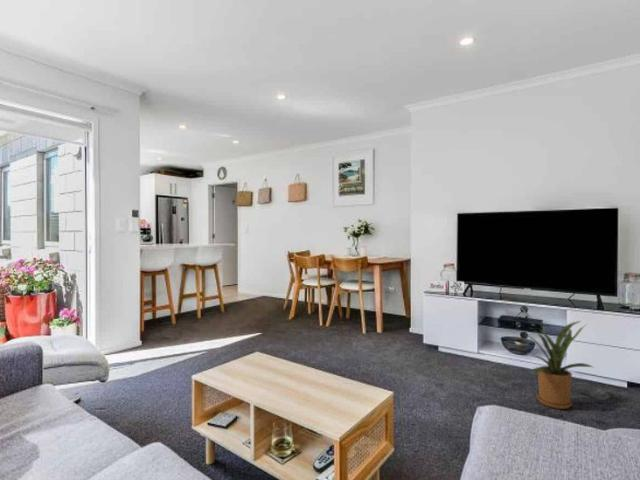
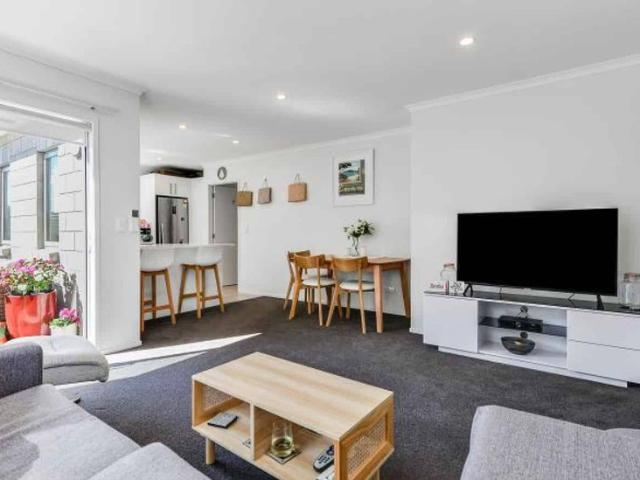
- house plant [516,320,596,410]
